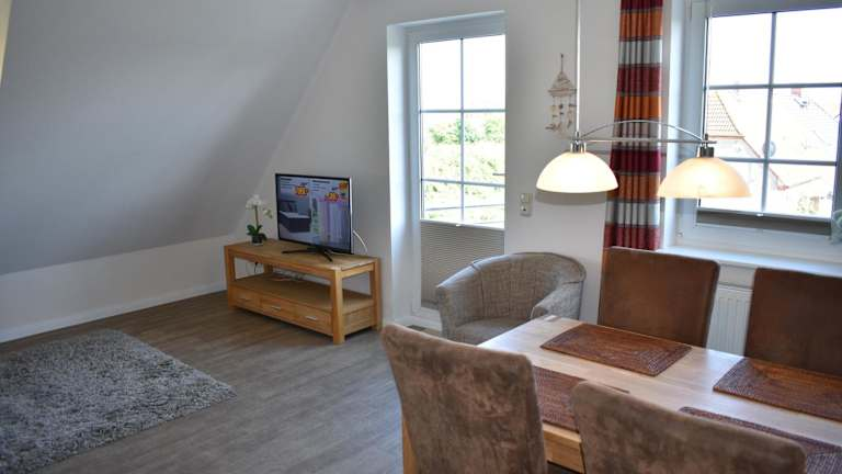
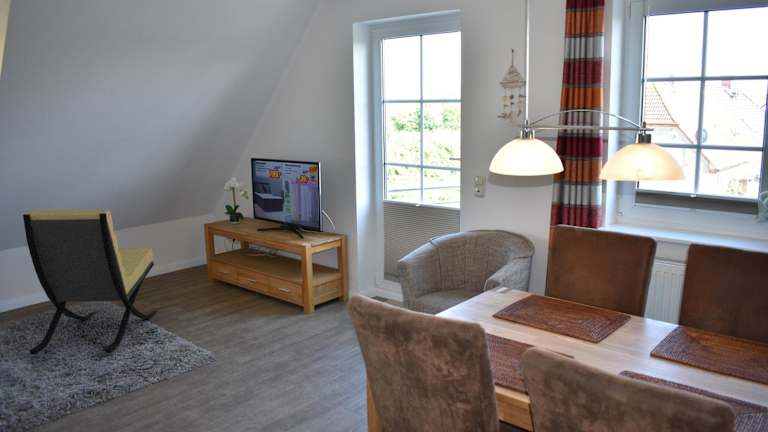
+ lounge chair [22,209,158,355]
